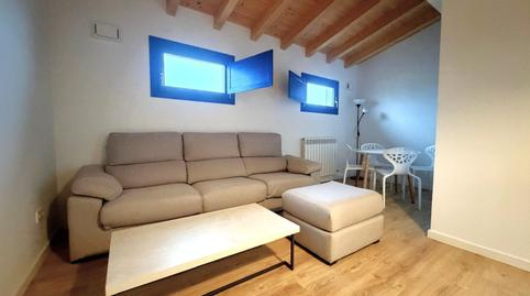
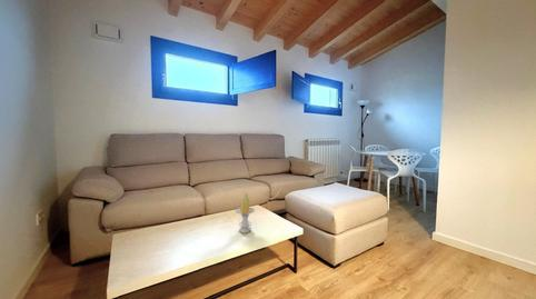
+ candle [235,192,256,235]
